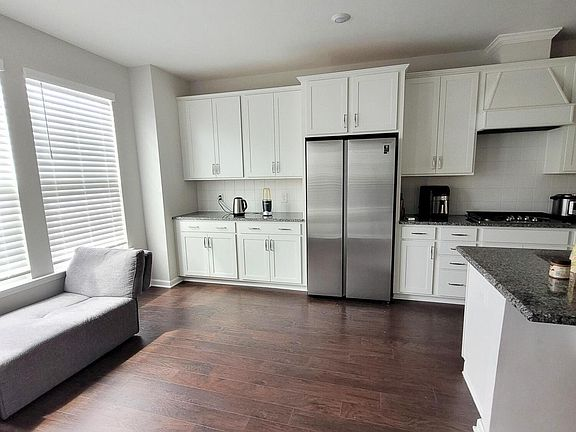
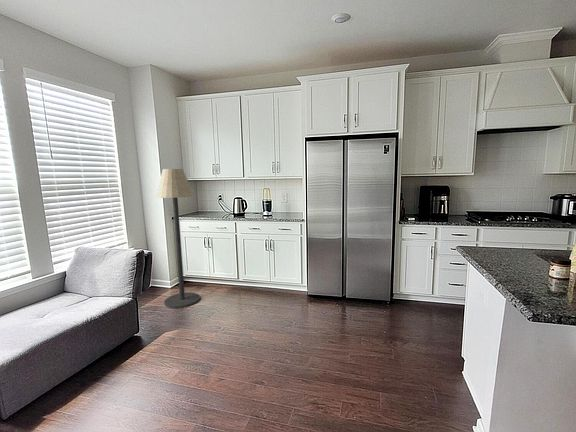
+ floor lamp [154,168,201,309]
